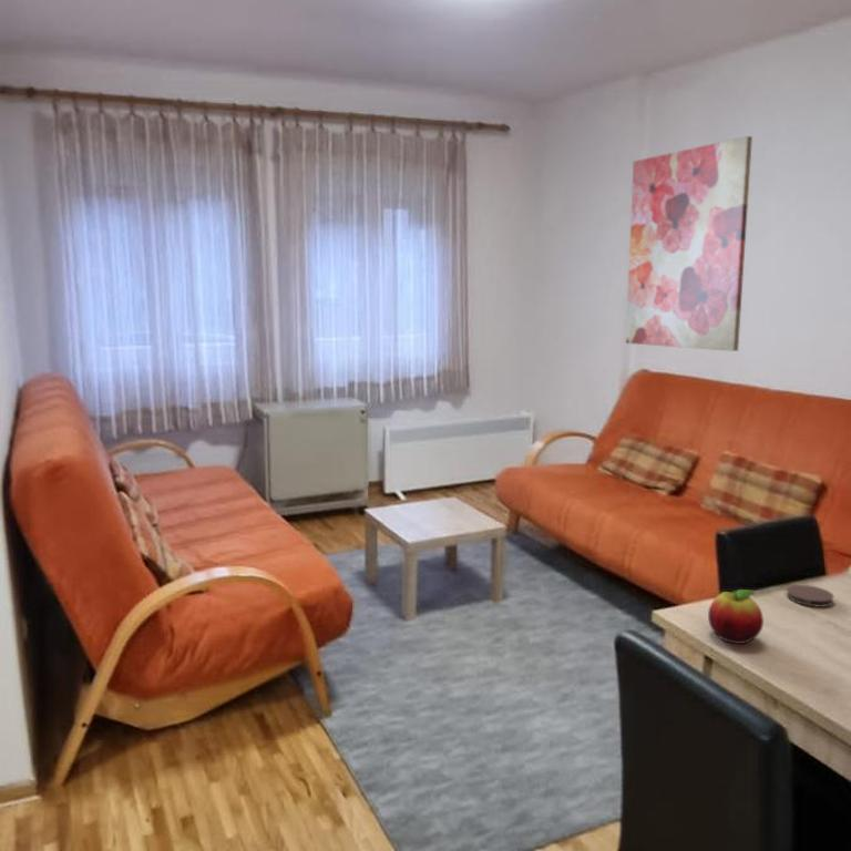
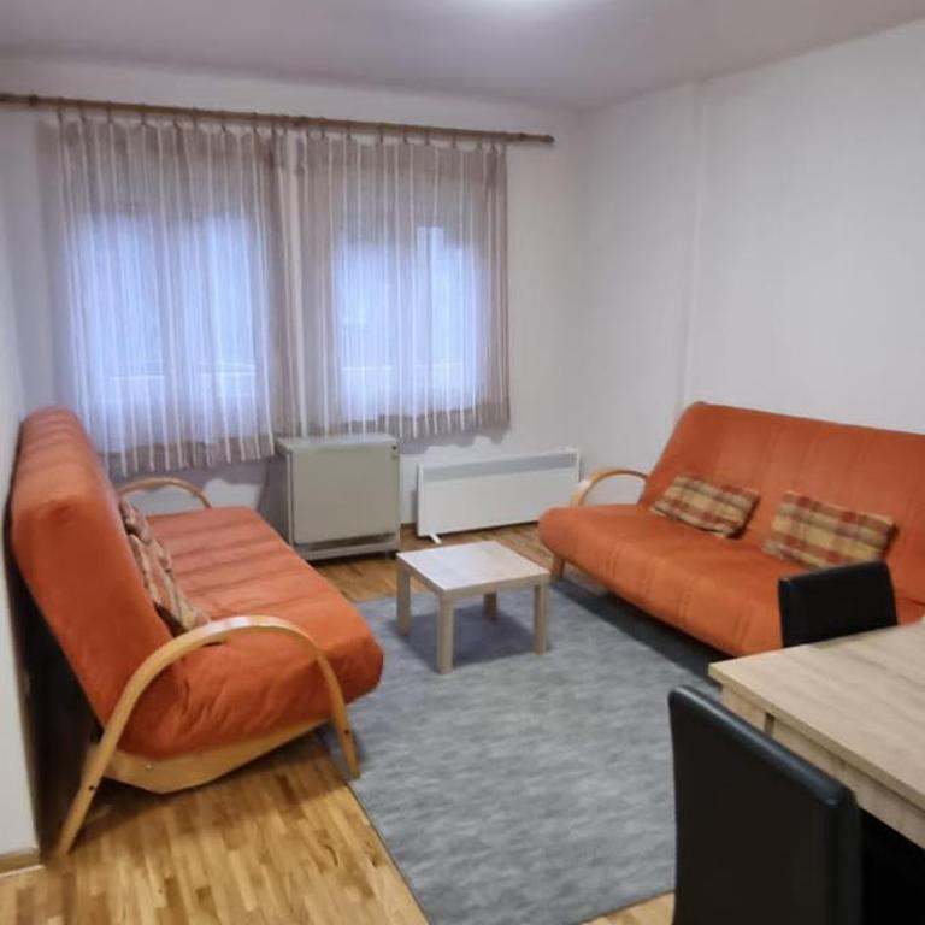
- wall art [625,135,753,352]
- fruit [707,588,765,645]
- coaster [786,584,834,608]
